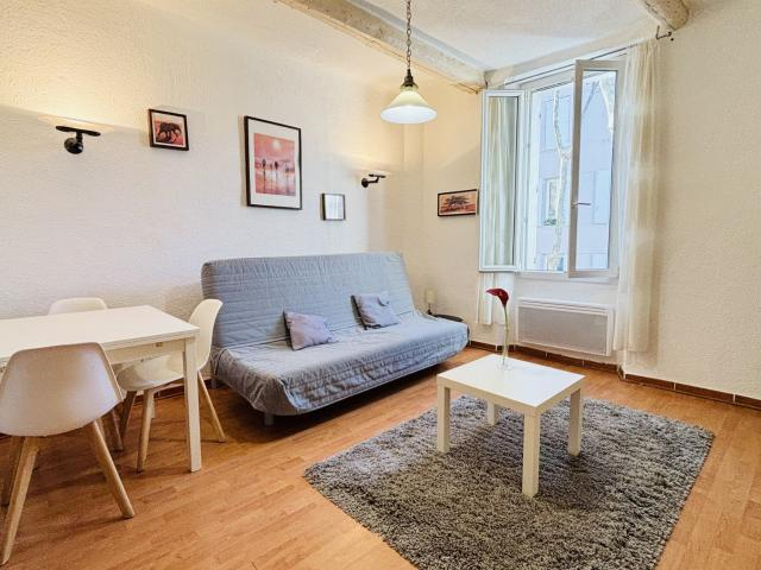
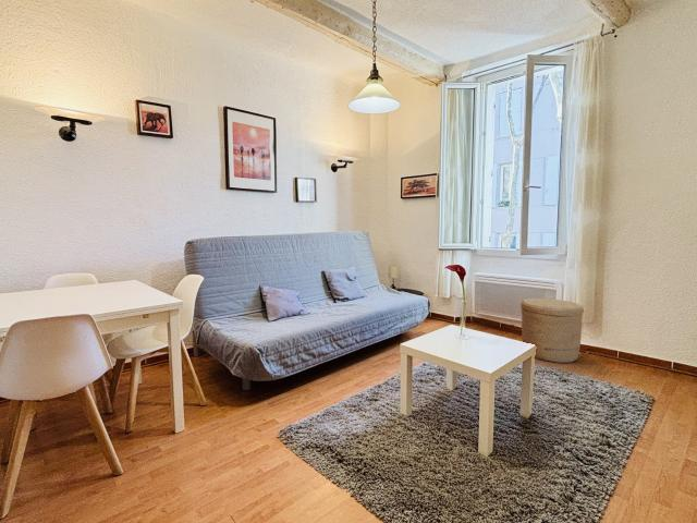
+ woven basket [519,297,585,364]
